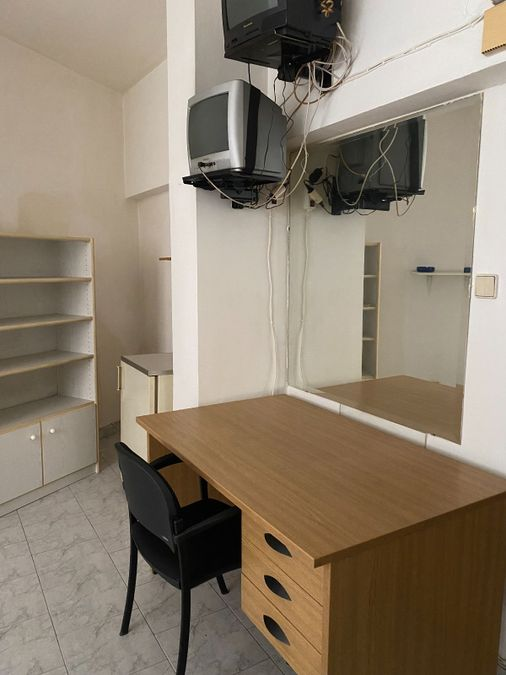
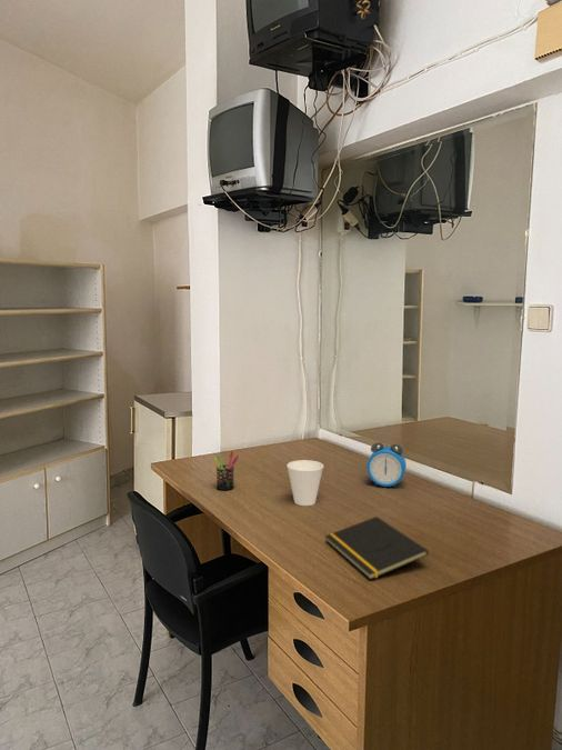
+ notepad [324,516,430,581]
+ alarm clock [365,441,408,489]
+ pen holder [213,450,240,491]
+ cup [285,459,324,507]
